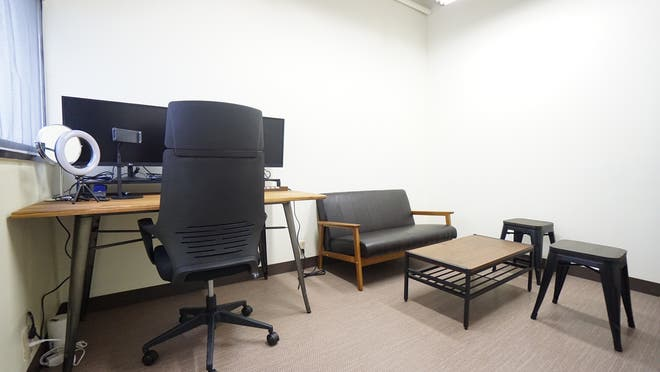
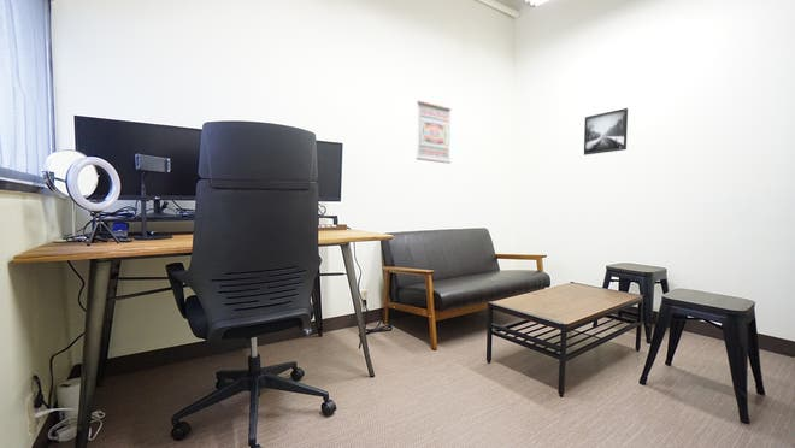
+ wall art [416,100,453,165]
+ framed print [583,107,629,157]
